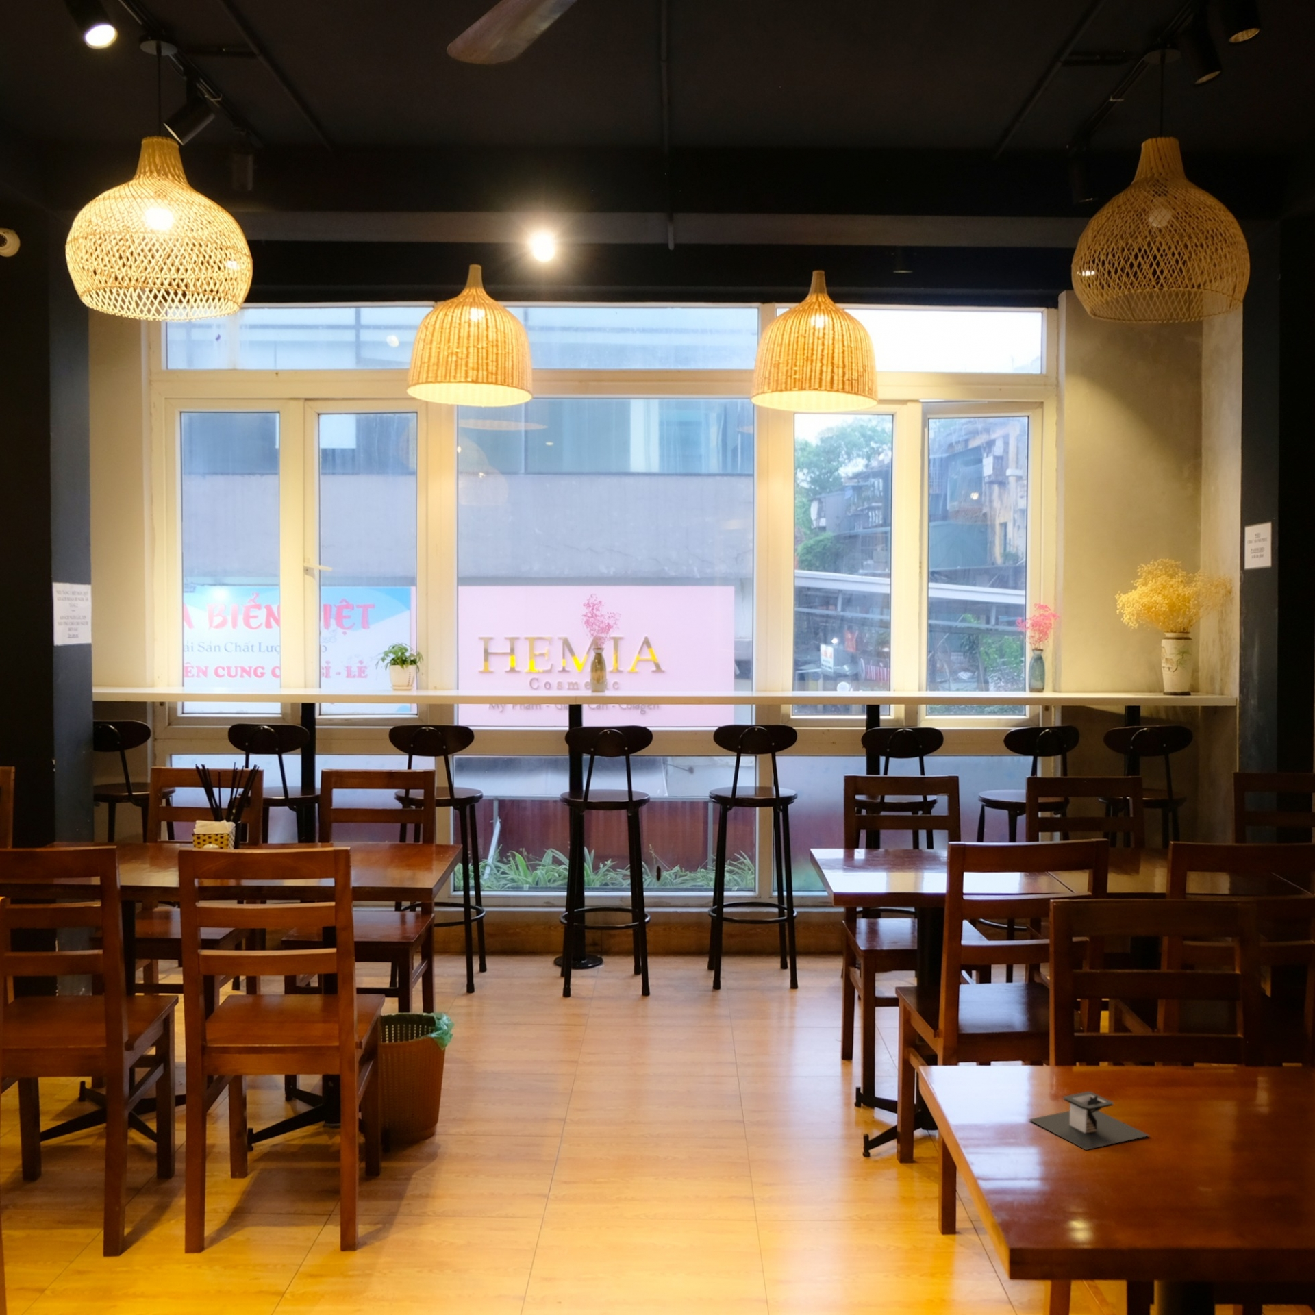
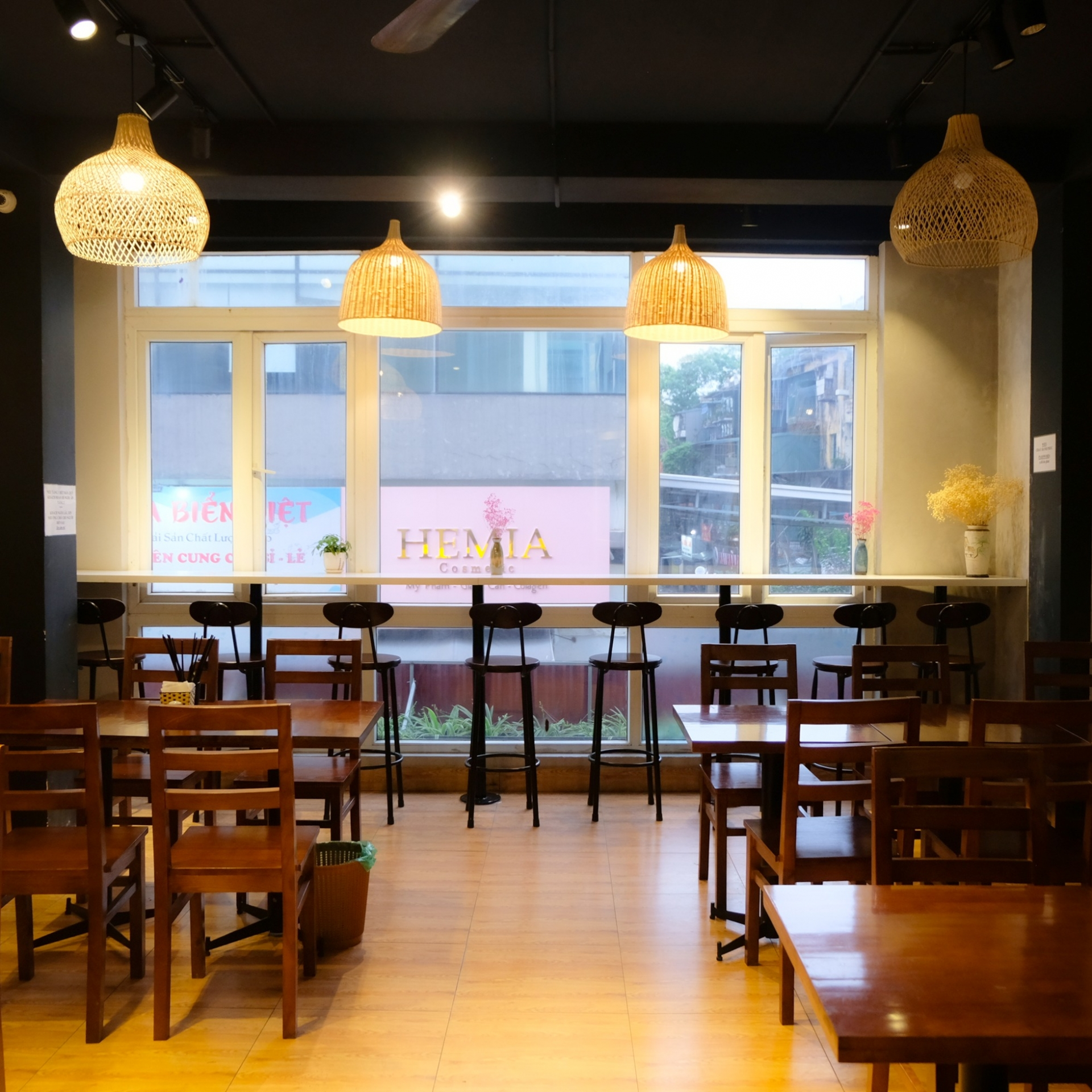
- architectural model [1027,1091,1150,1150]
